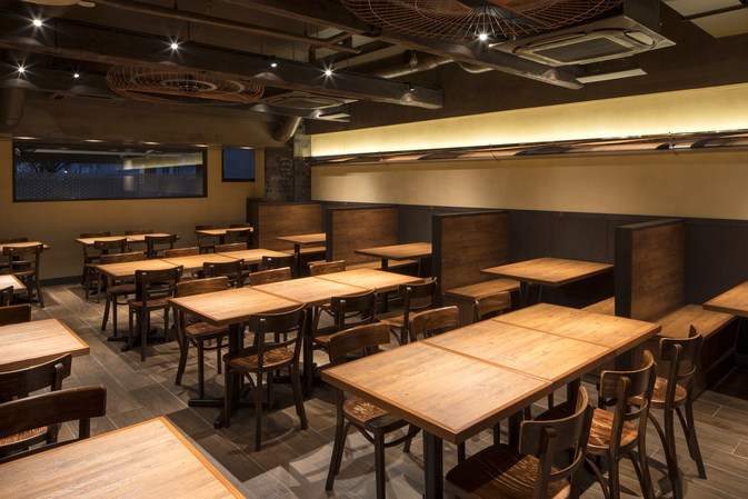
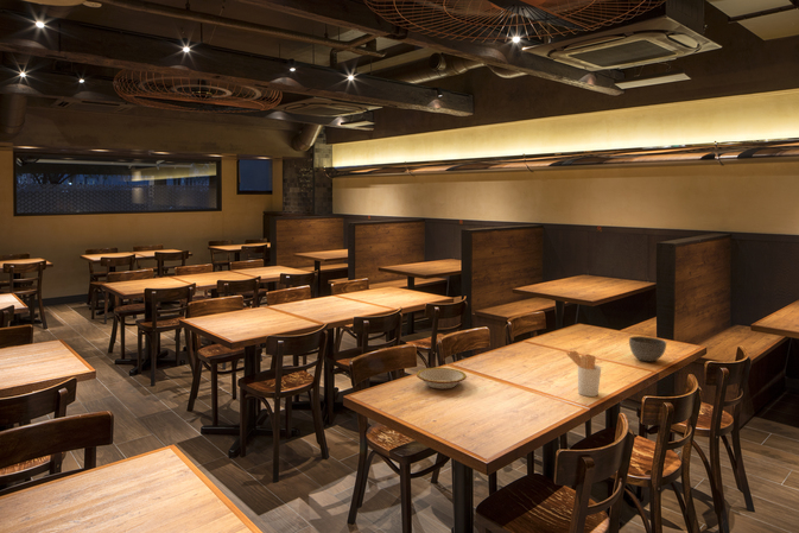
+ bowl [628,335,667,363]
+ bowl [416,367,468,391]
+ utensil holder [565,350,602,398]
